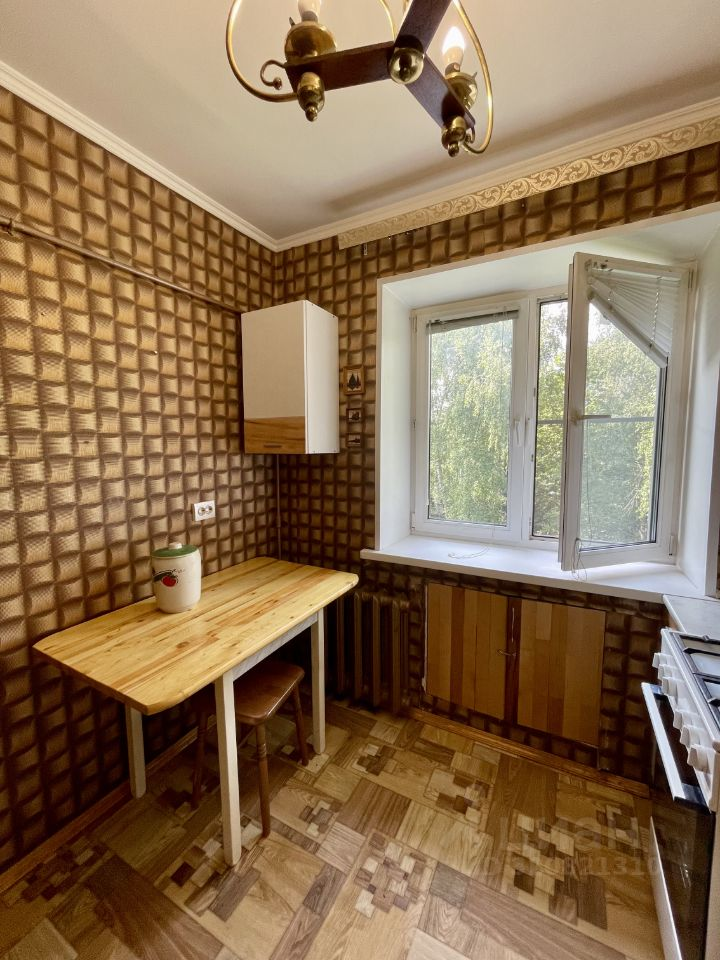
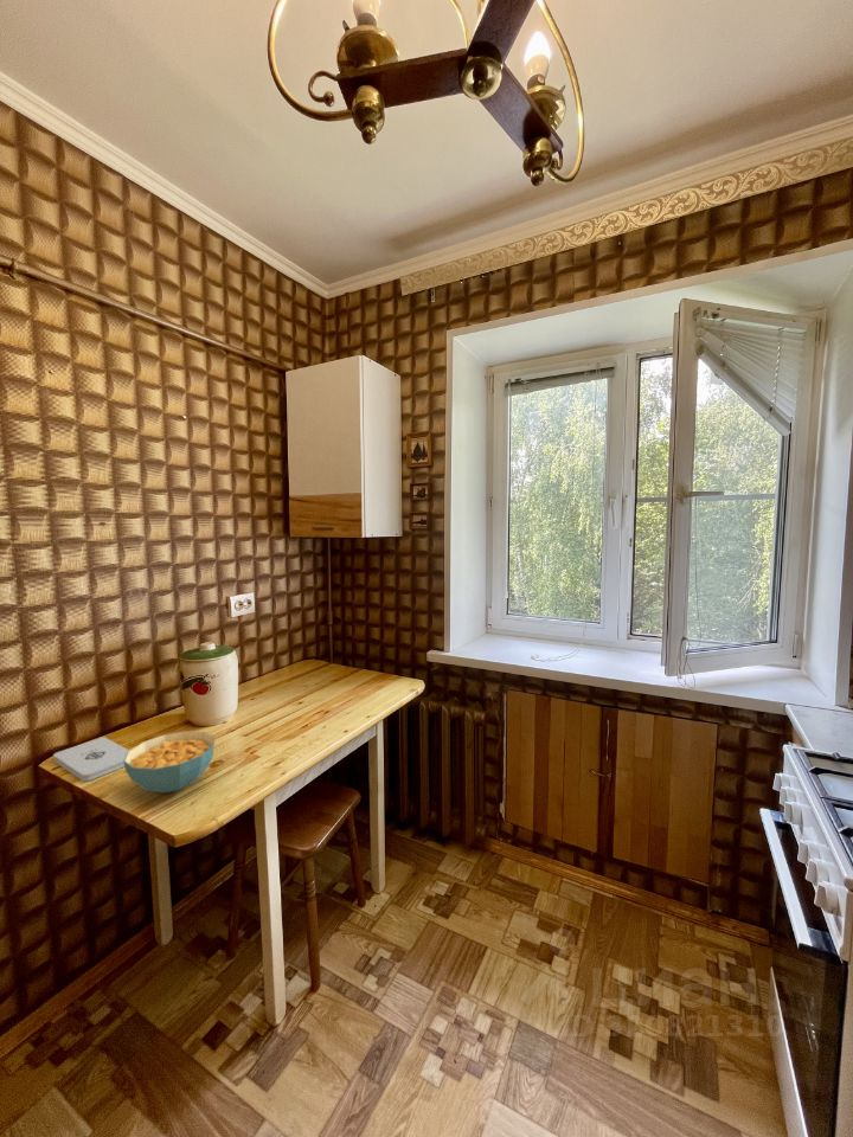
+ cereal bowl [123,730,216,794]
+ notepad [52,735,130,783]
